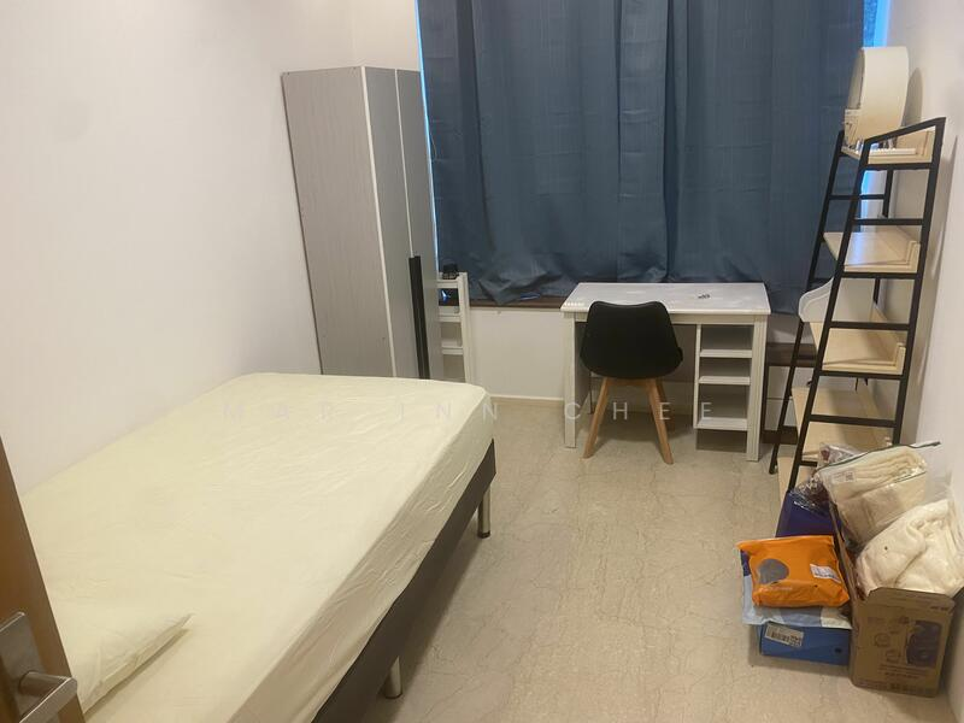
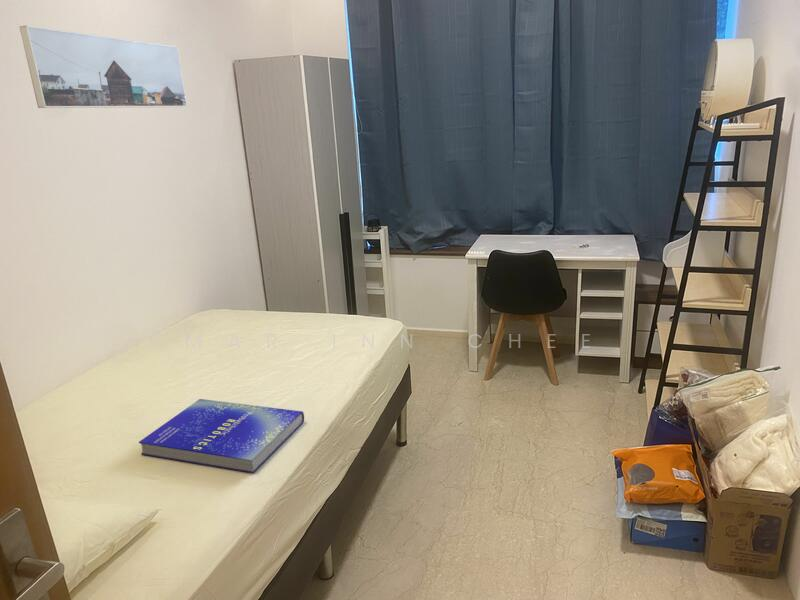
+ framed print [18,25,188,109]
+ book [138,398,305,474]
